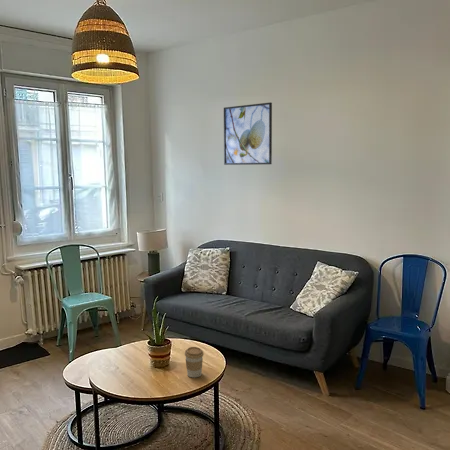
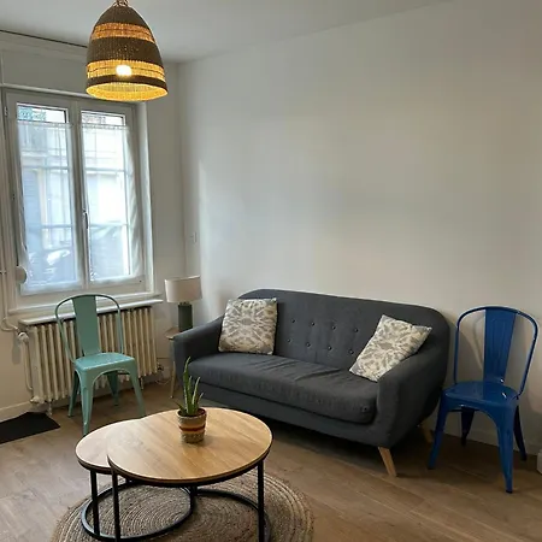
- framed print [223,102,273,166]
- coffee cup [184,346,205,378]
